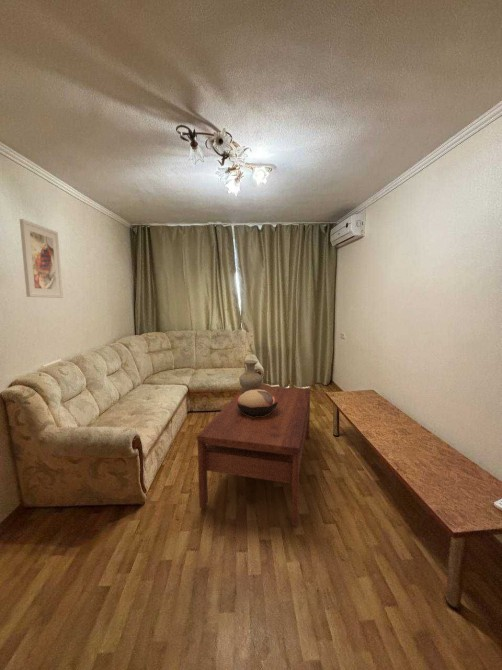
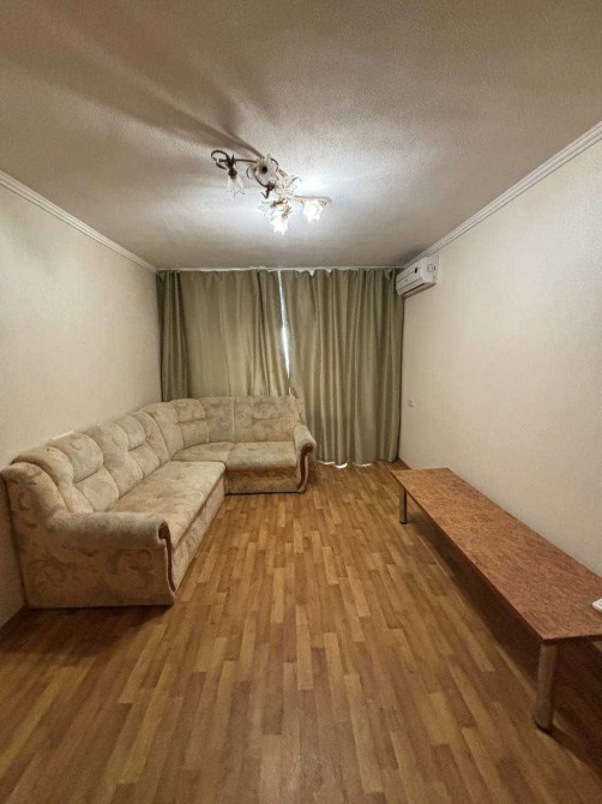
- decorative bowl [235,389,278,417]
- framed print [19,218,64,299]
- coffee table [196,385,311,527]
- vase [238,359,263,393]
